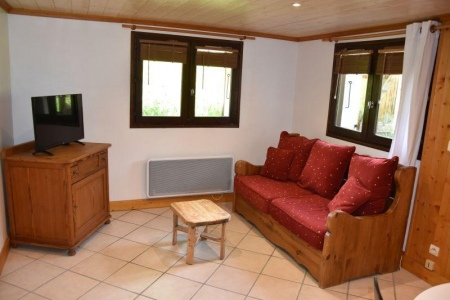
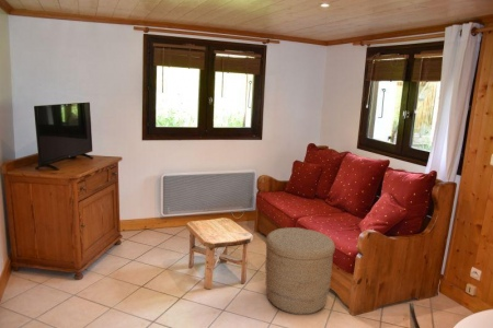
+ basket [264,226,336,316]
